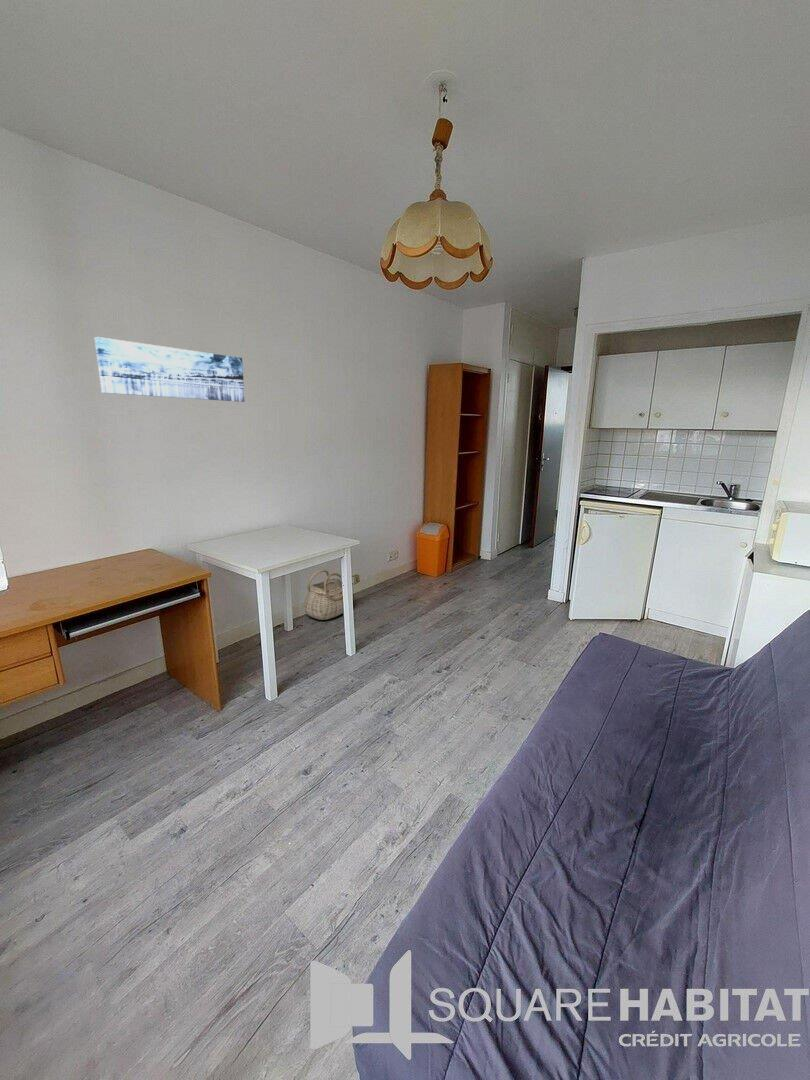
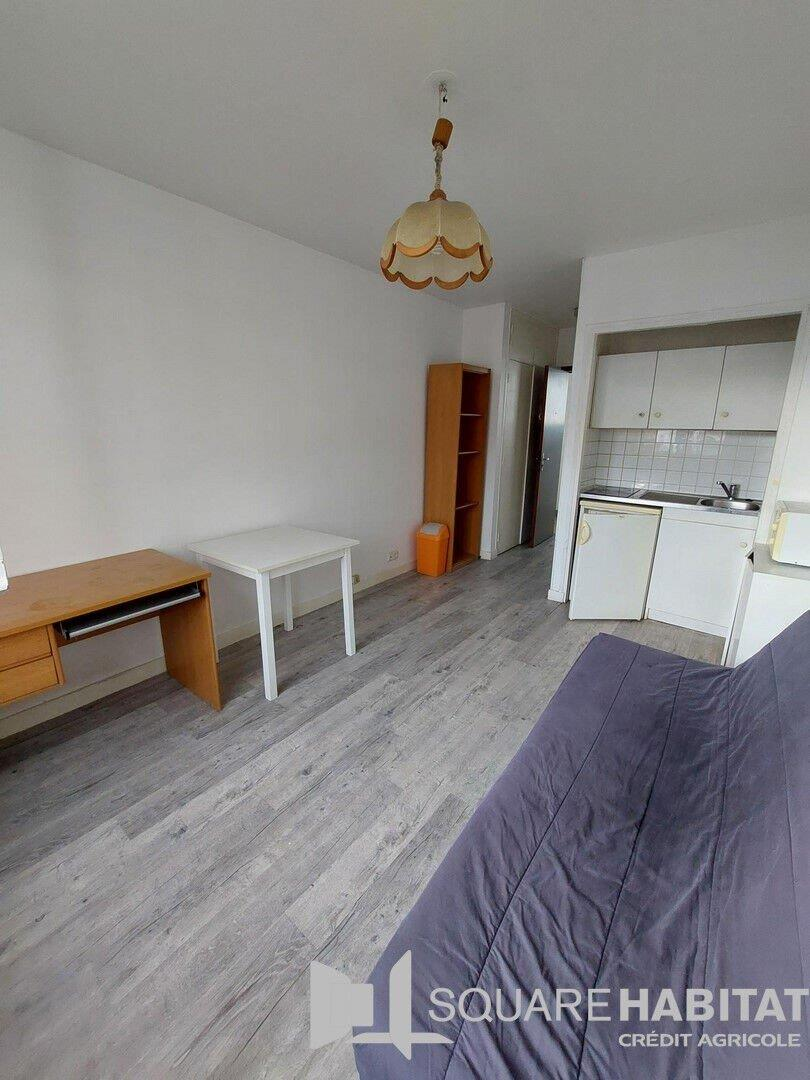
- basket [302,568,344,621]
- wall art [94,336,246,403]
